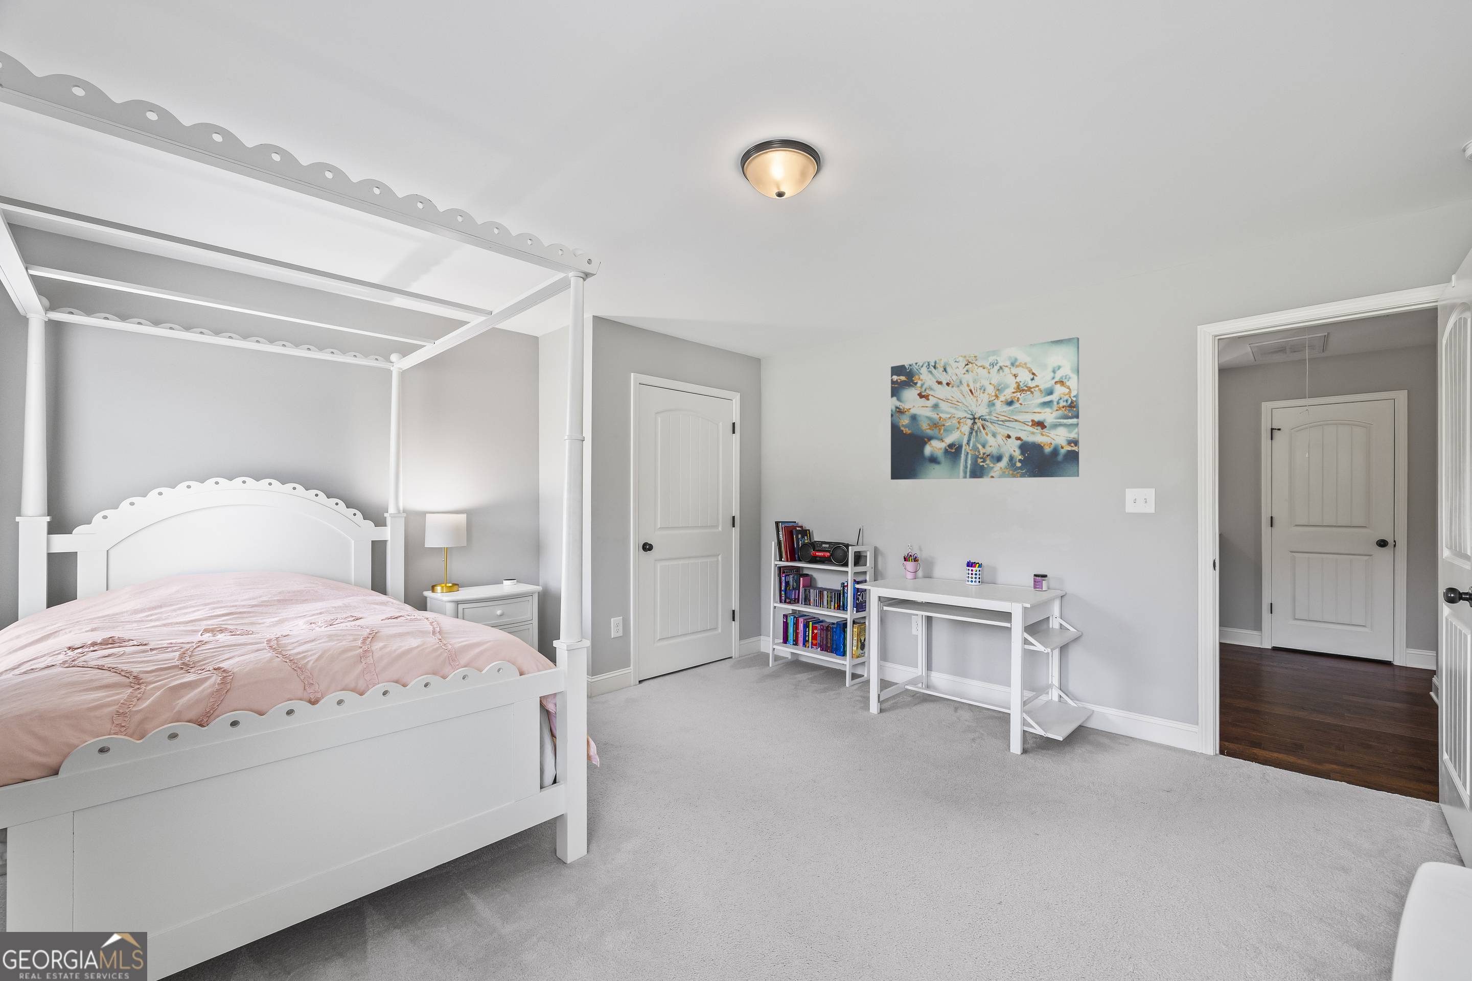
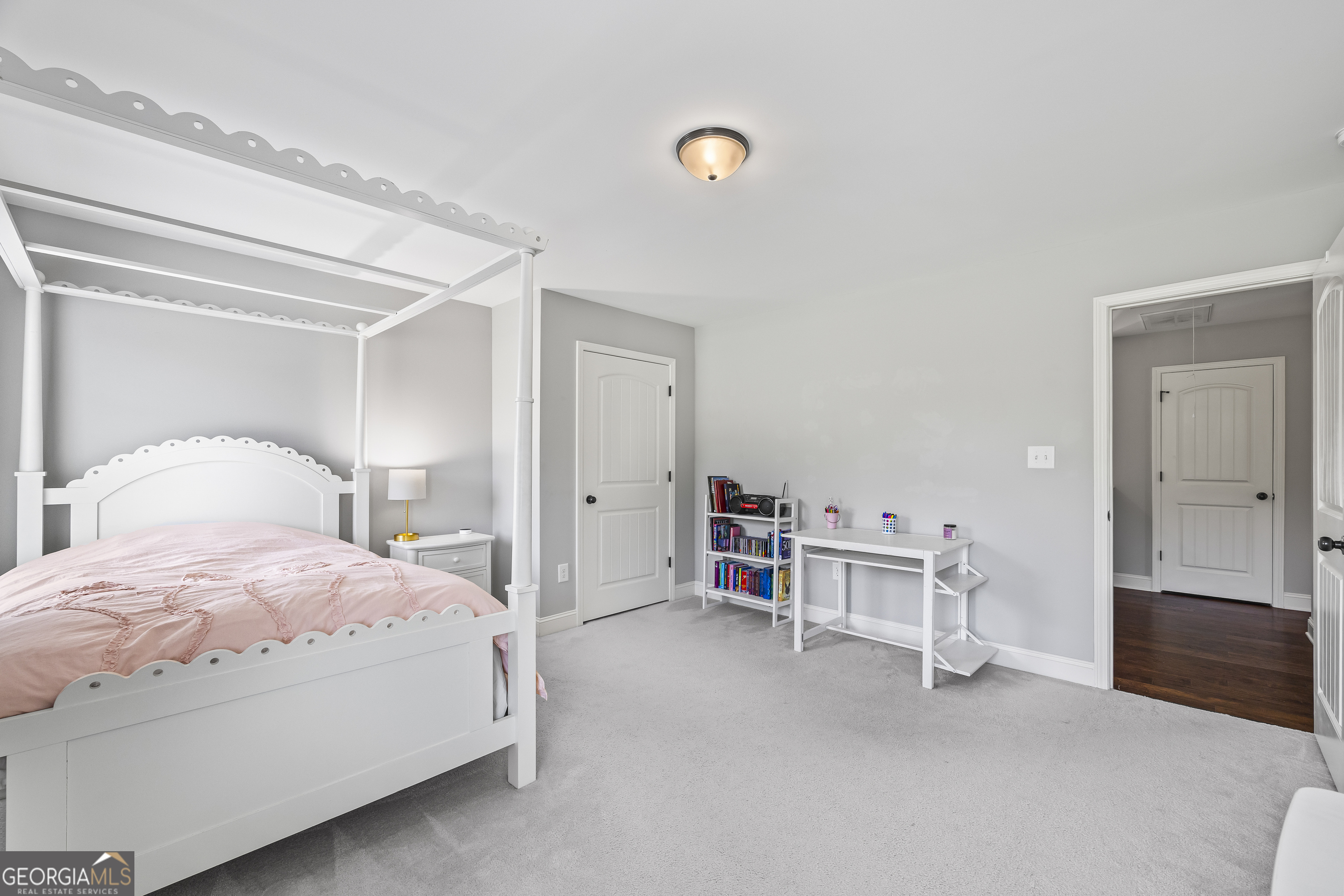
- wall art [890,337,1080,481]
